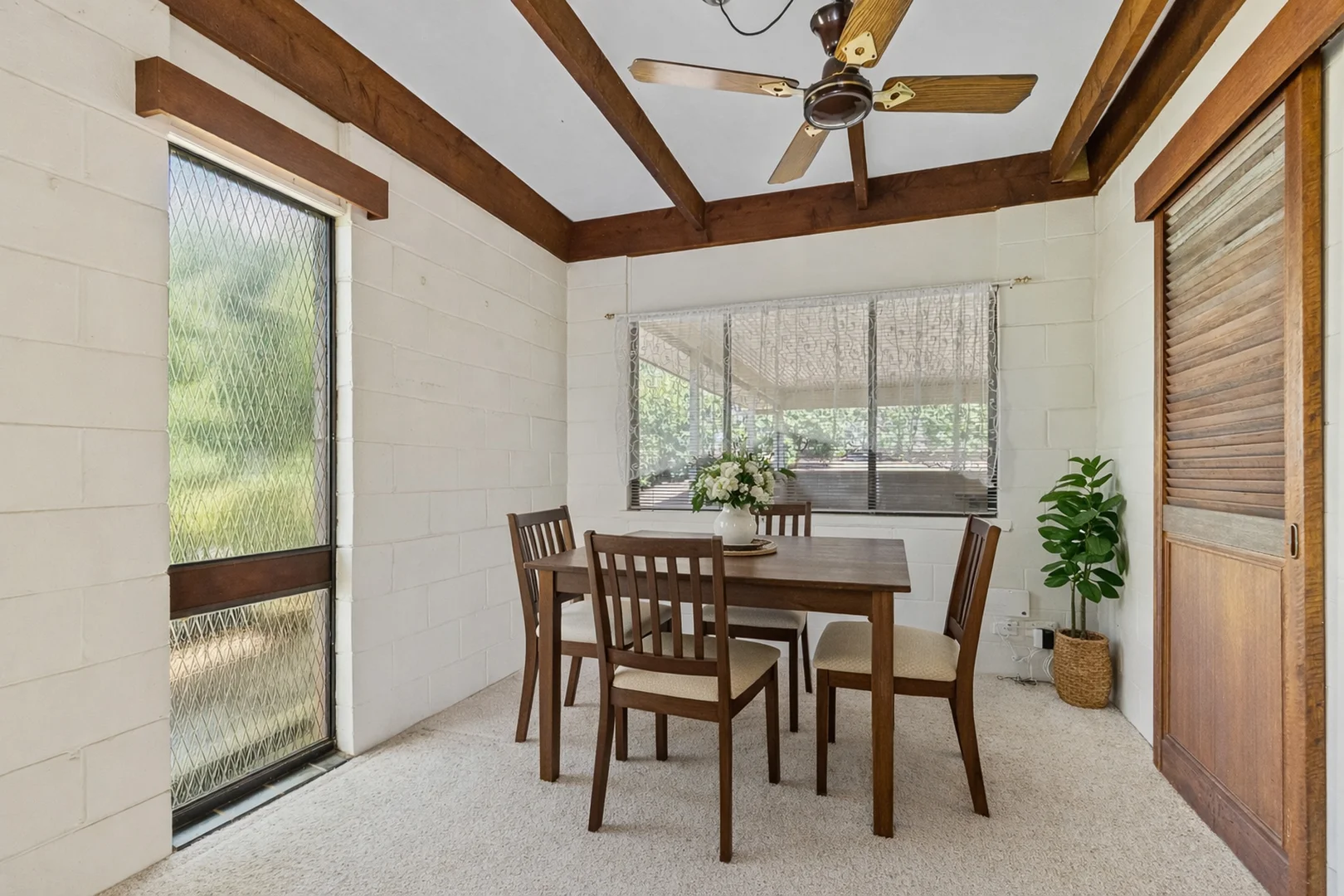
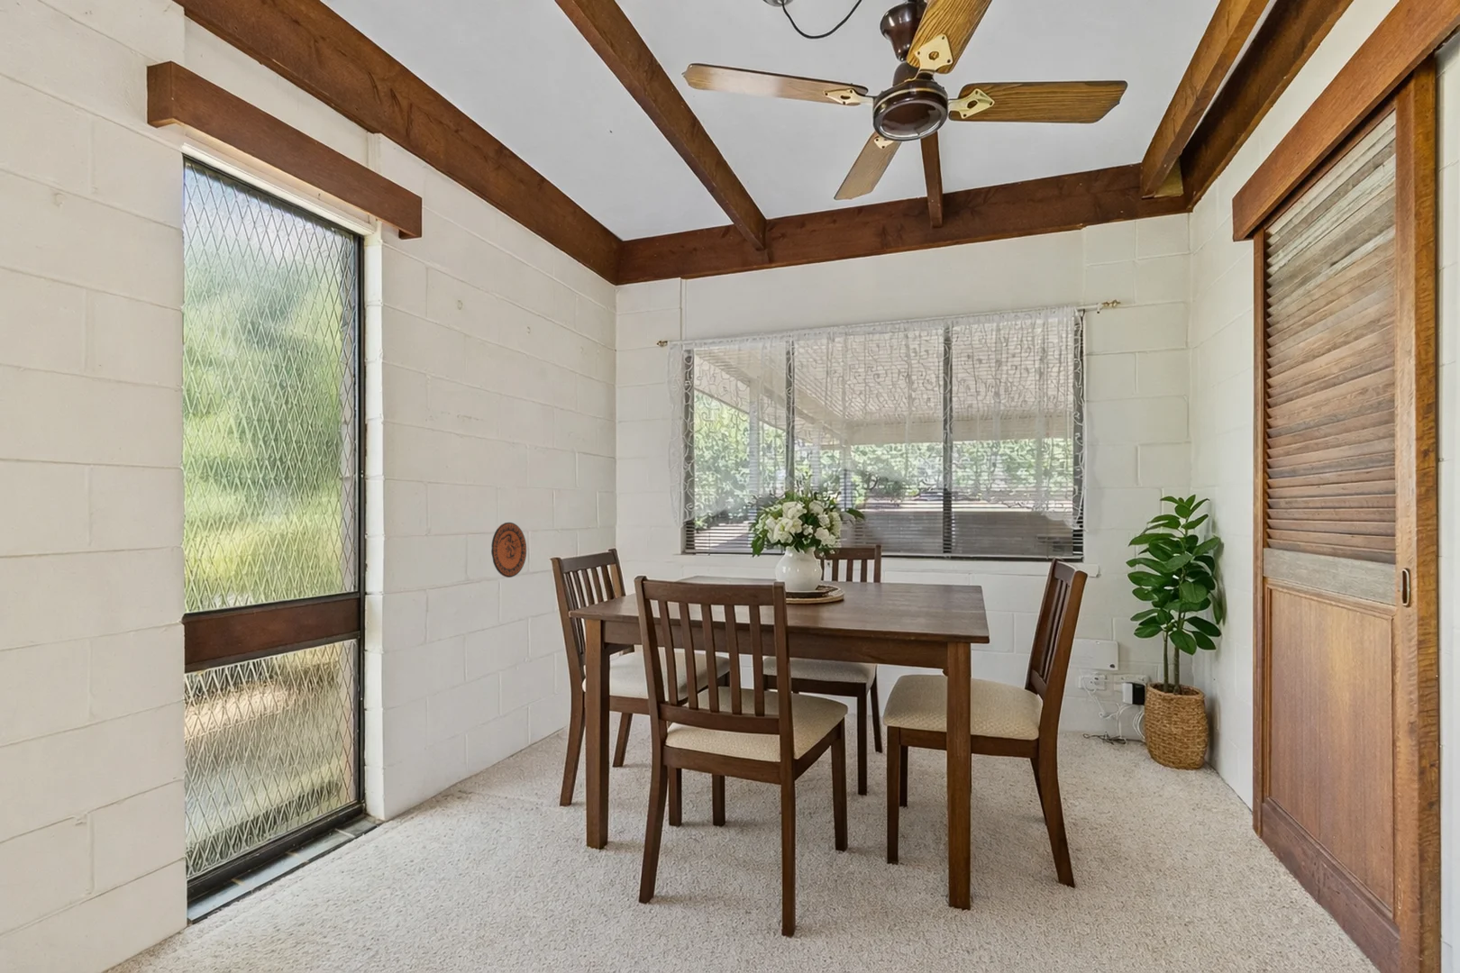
+ decorative plate [490,521,527,579]
